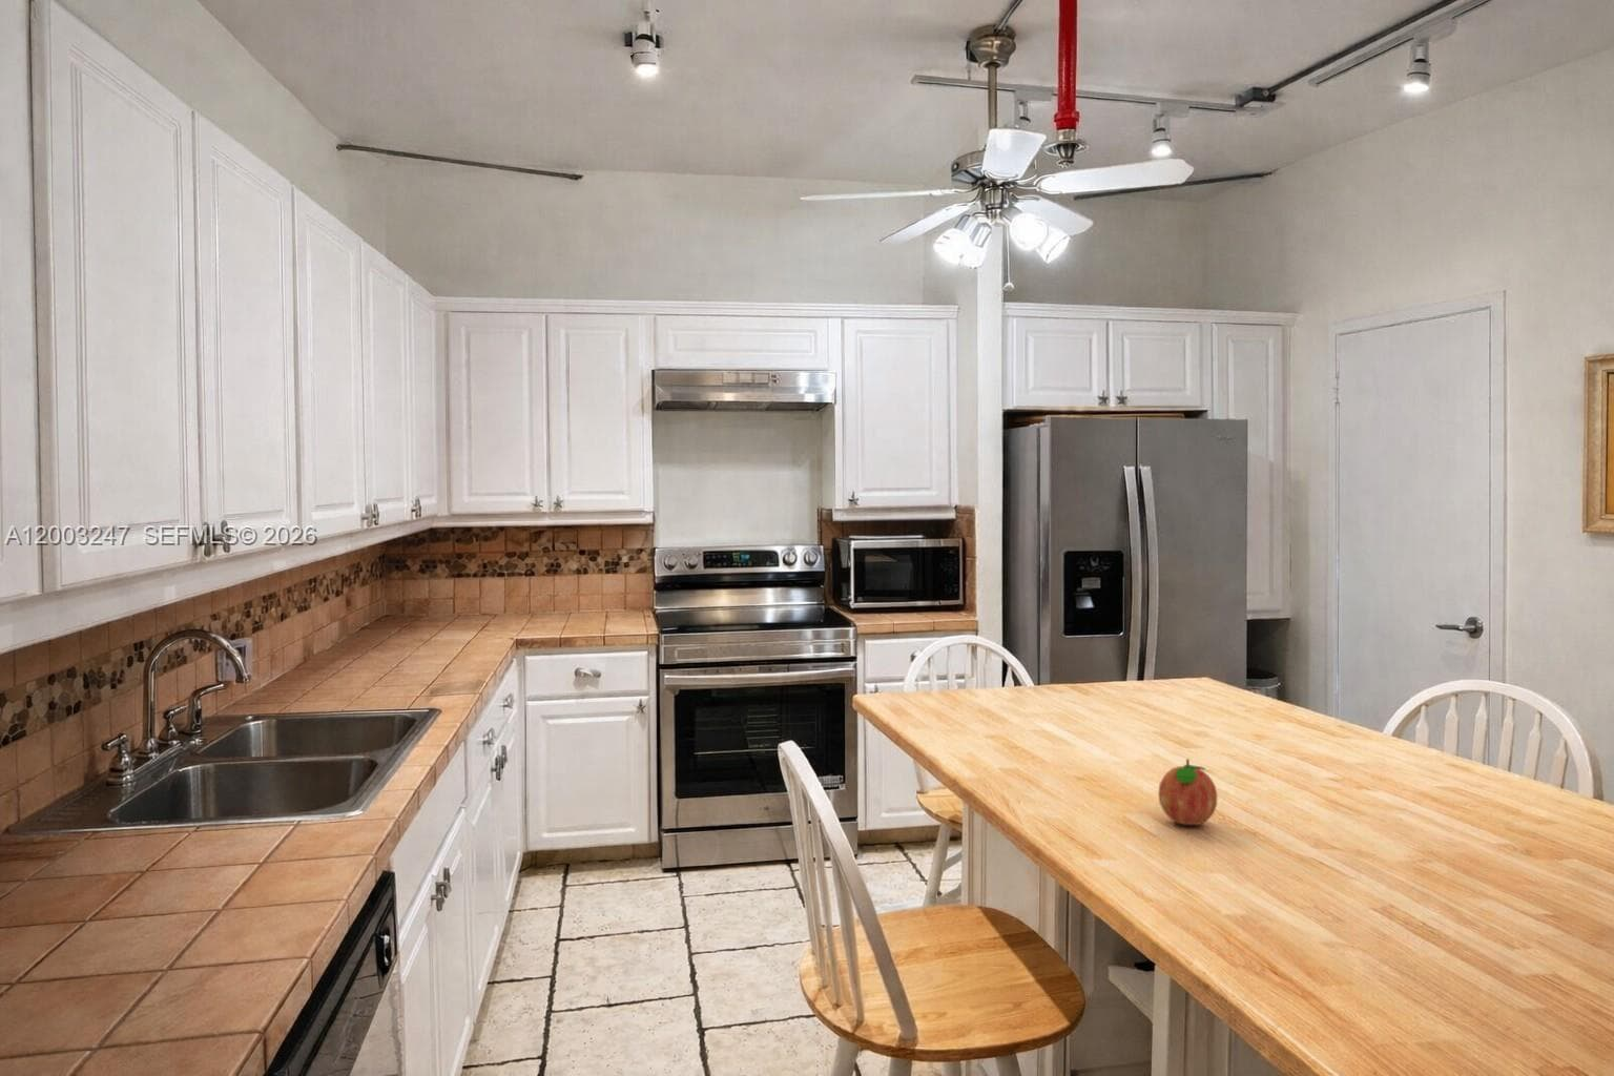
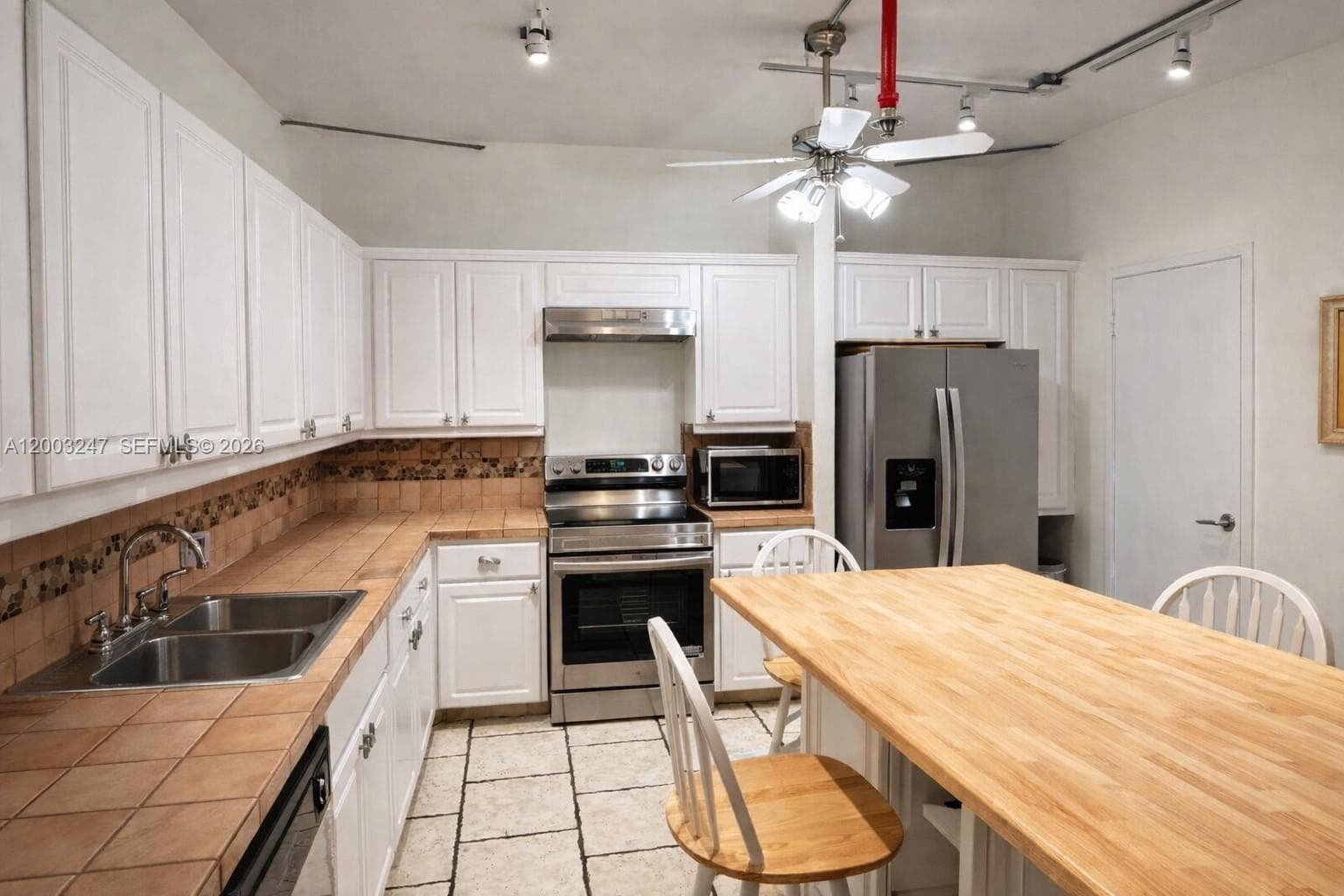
- fruit [1156,758,1218,826]
